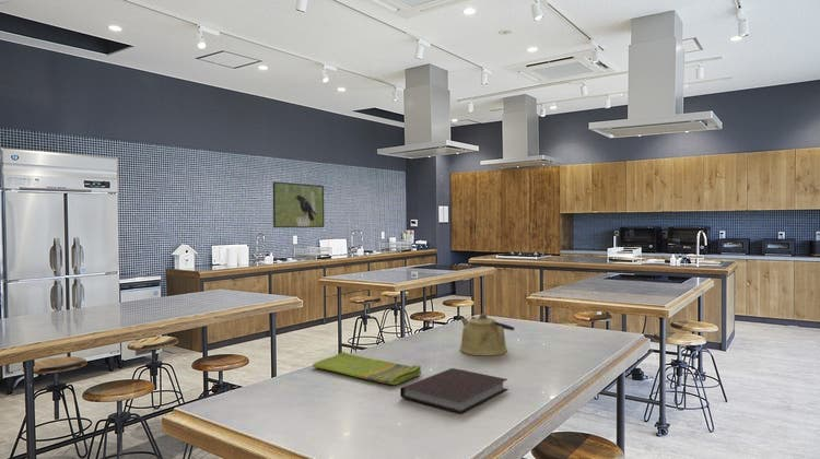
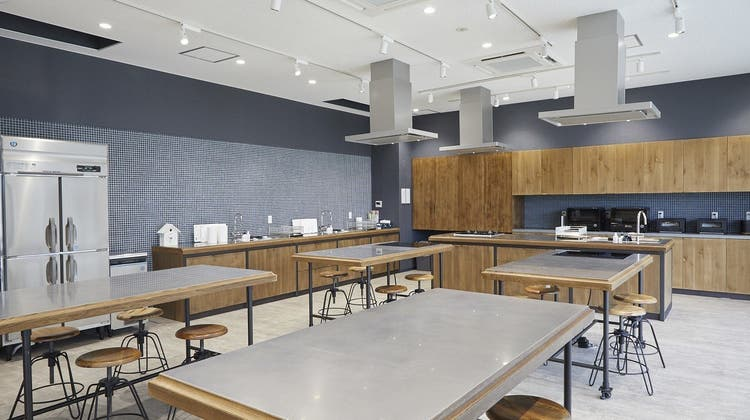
- kettle [459,313,516,357]
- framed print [272,180,325,228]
- dish towel [312,351,422,386]
- notebook [399,367,508,414]
